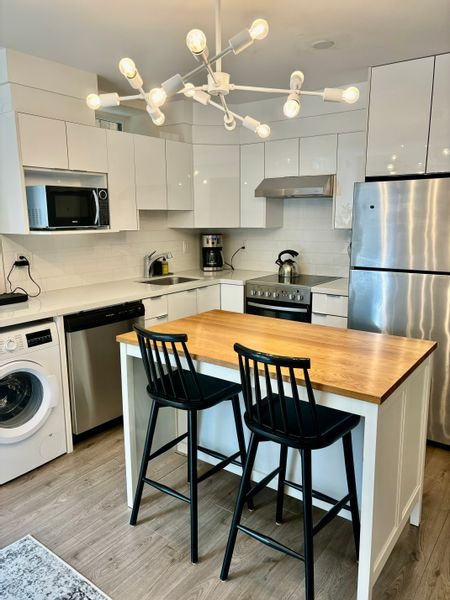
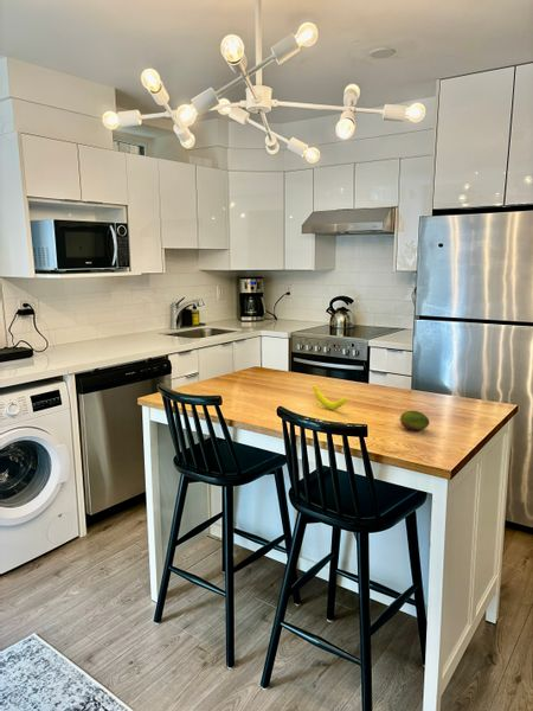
+ fruit [398,410,431,431]
+ banana [312,384,348,411]
